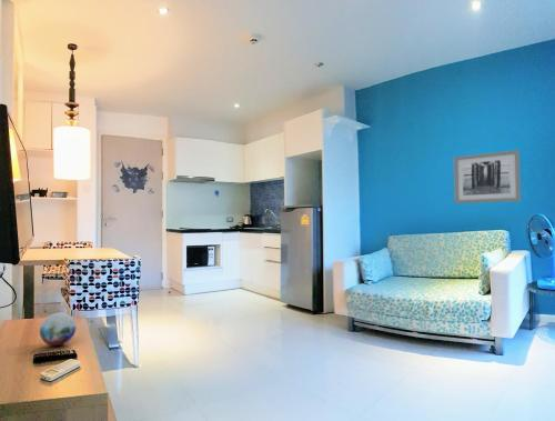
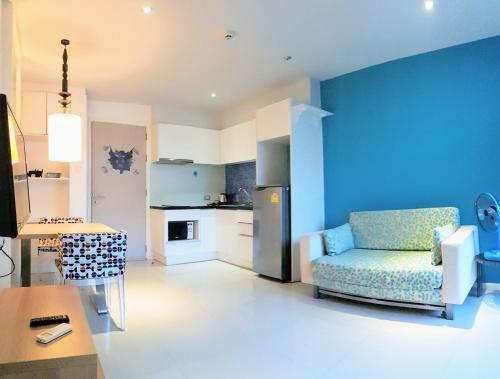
- decorative orb [39,312,77,347]
- wall art [453,149,522,204]
